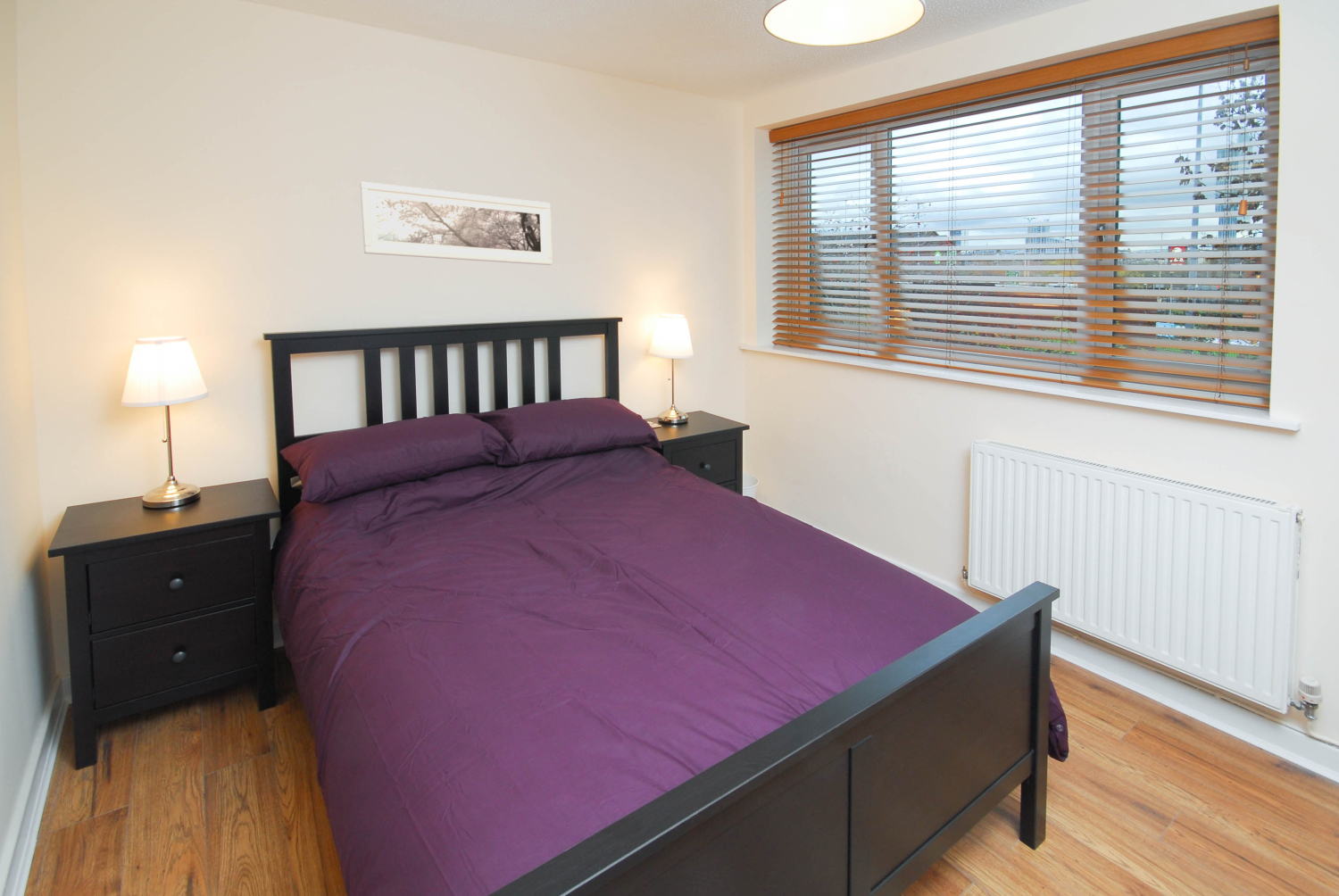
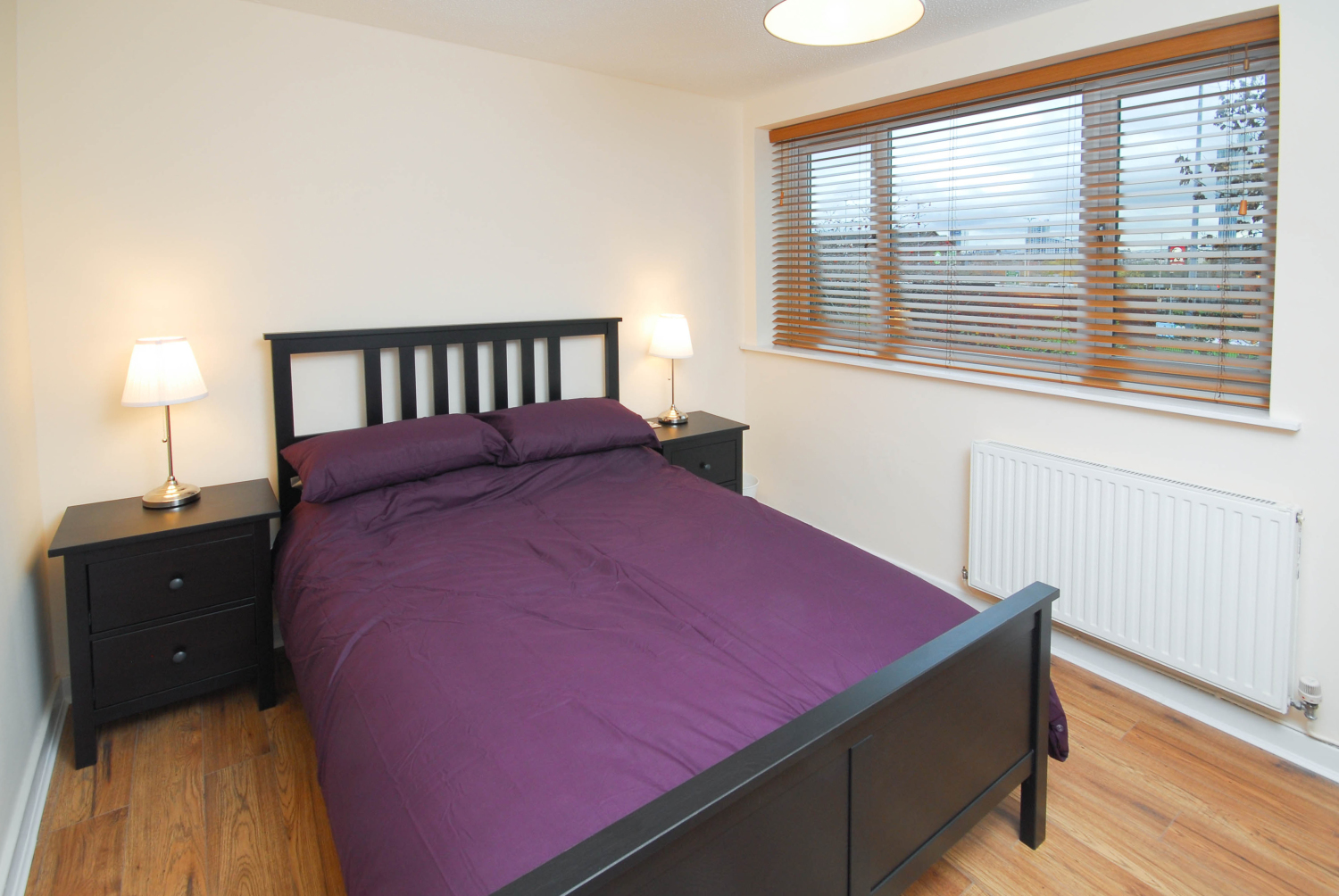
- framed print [359,181,553,266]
